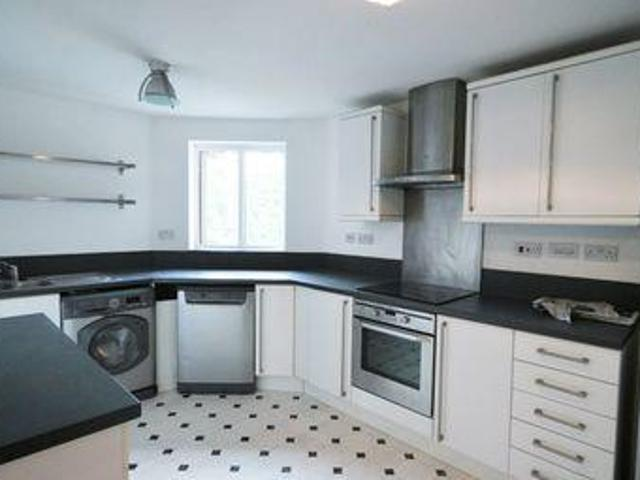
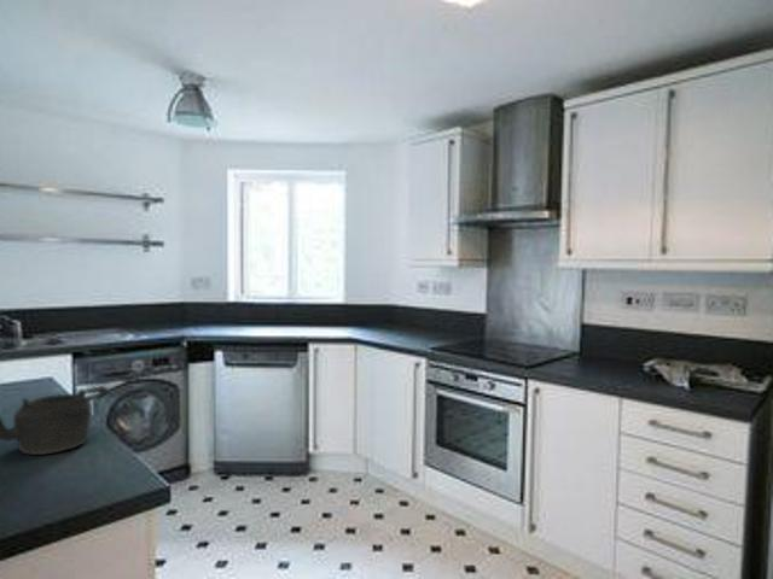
+ teapot [0,385,111,456]
